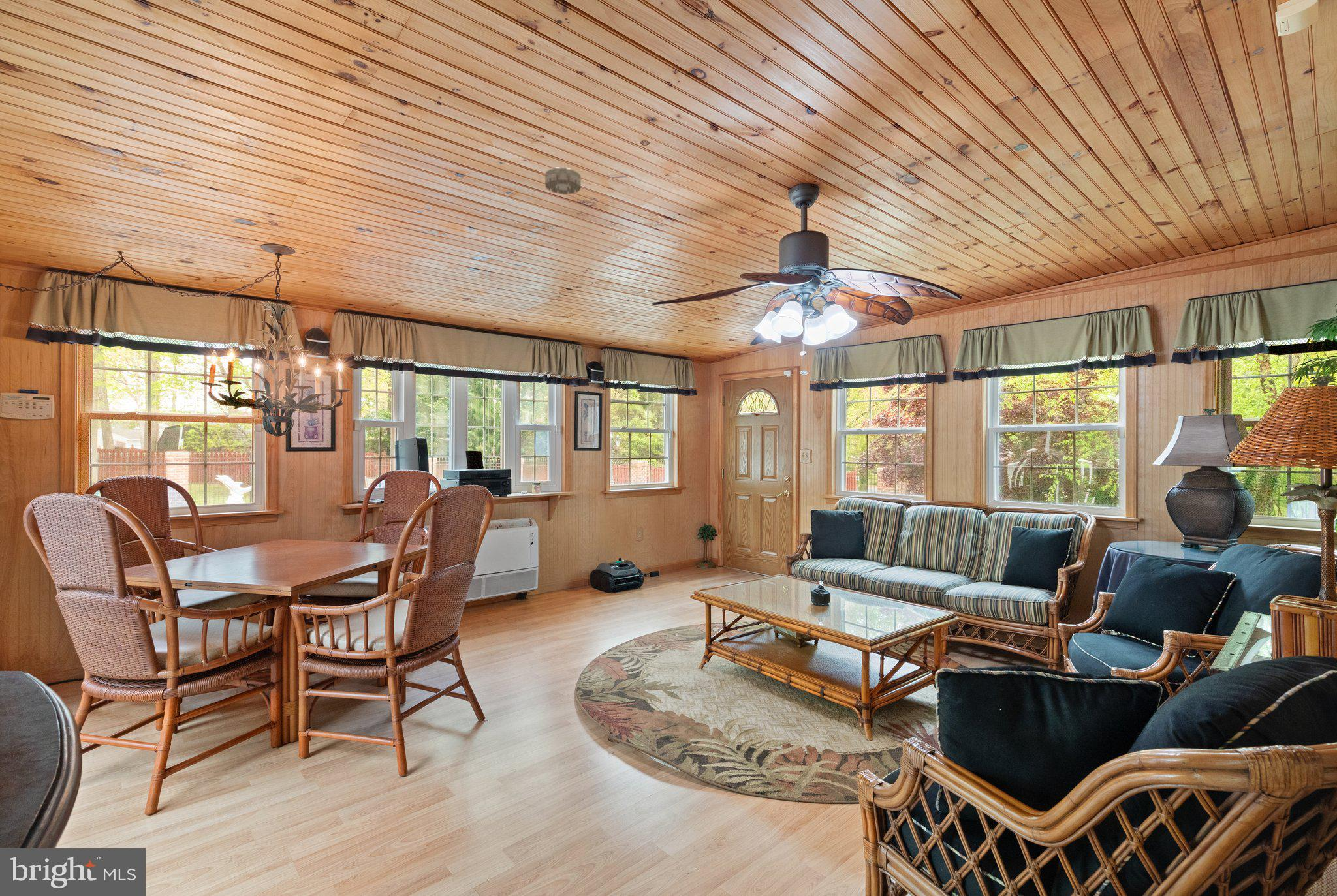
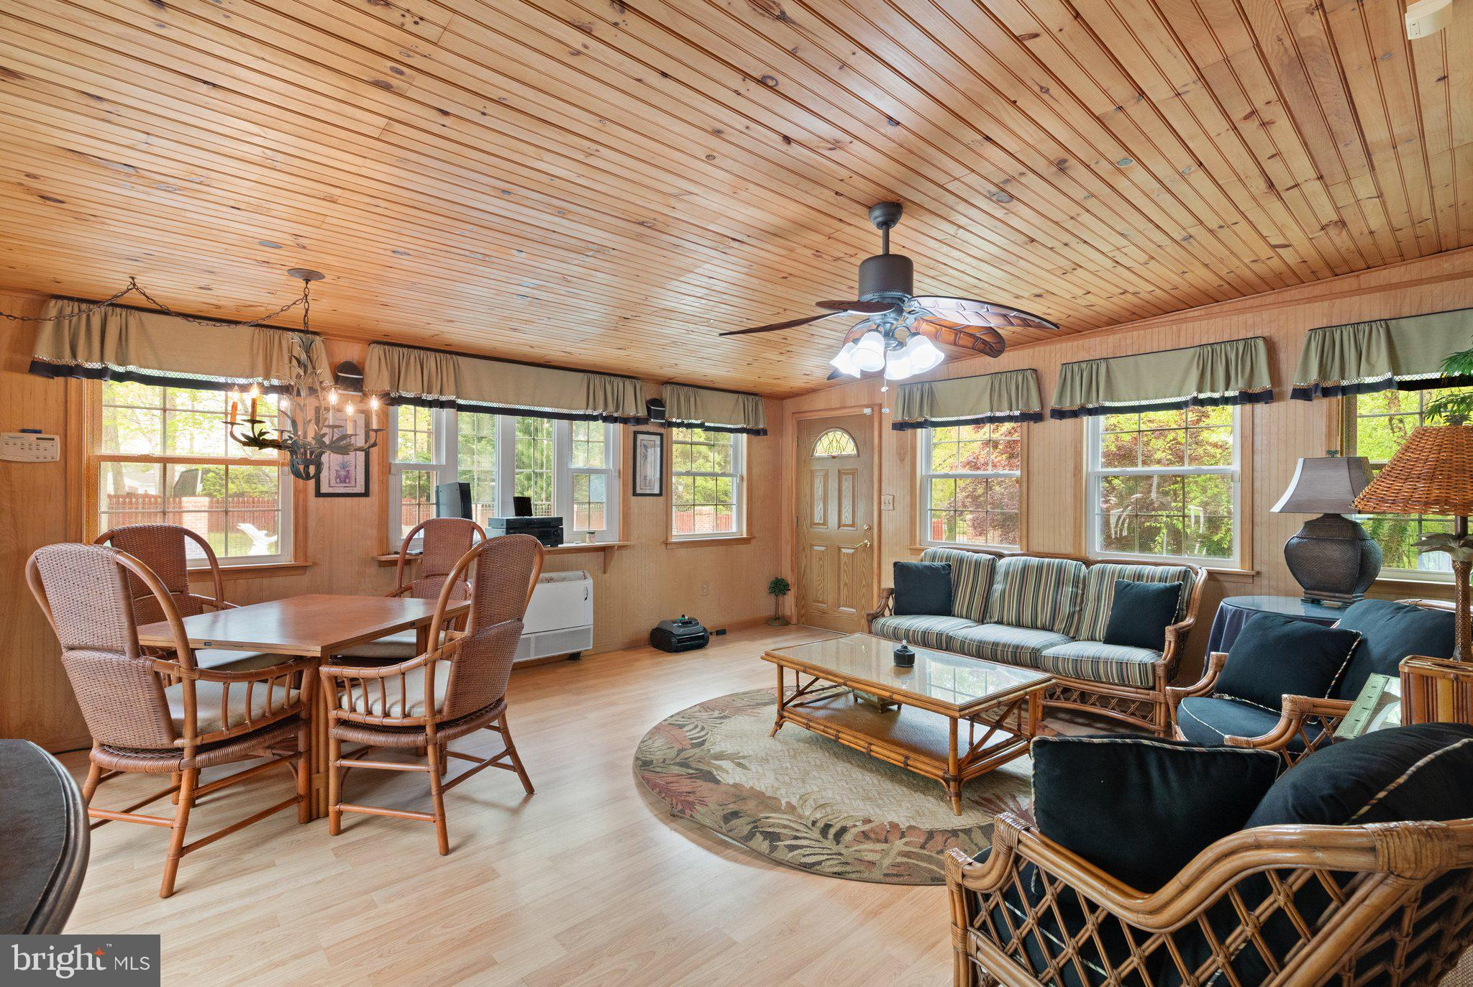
- smoke detector [544,166,582,195]
